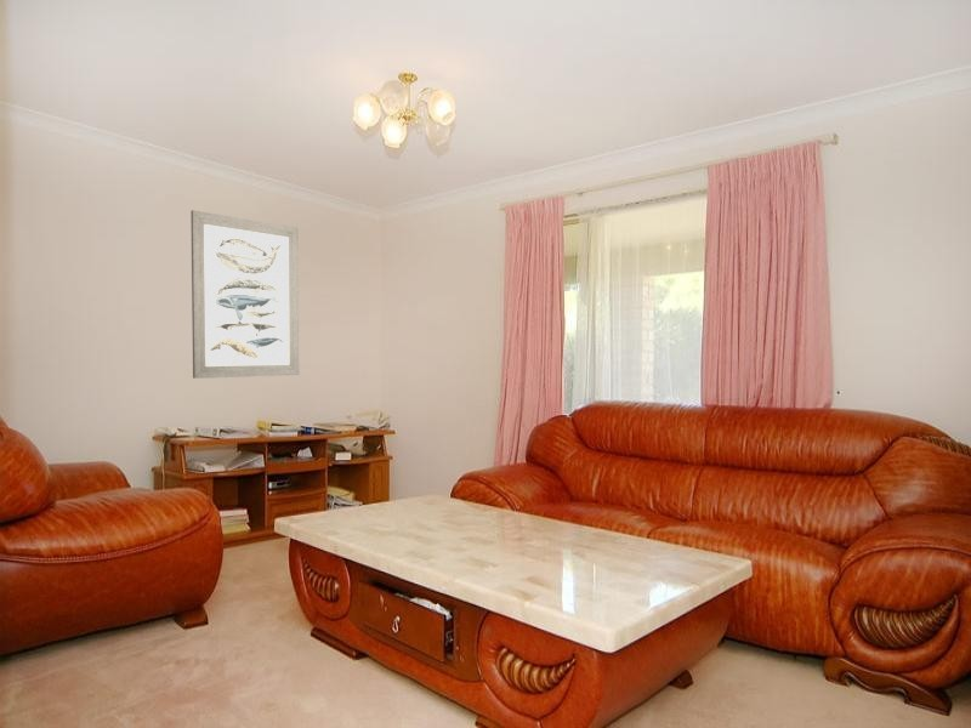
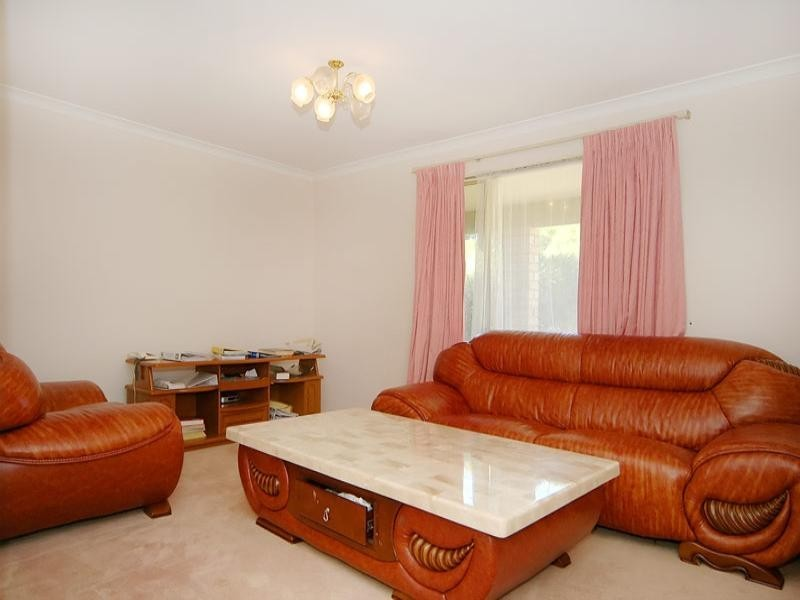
- wall art [189,209,300,380]
